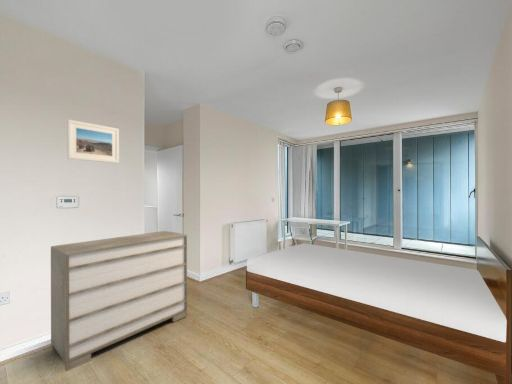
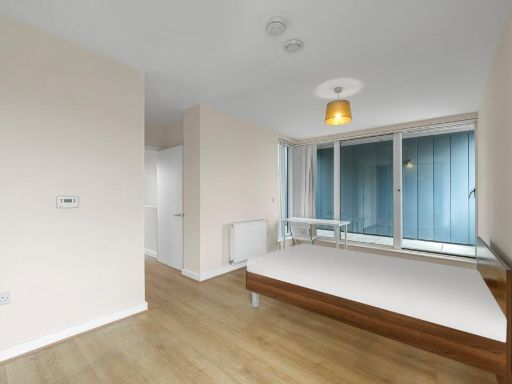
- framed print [66,119,120,164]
- dresser [50,230,188,372]
